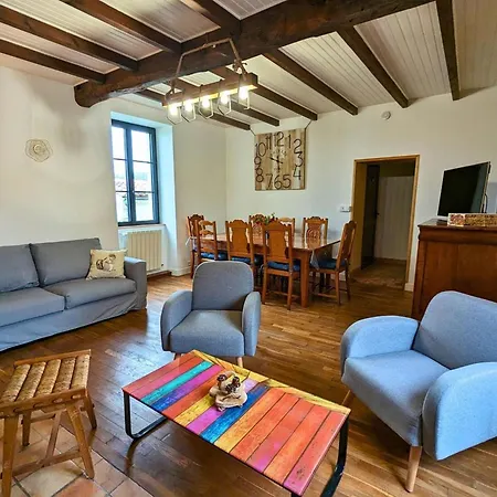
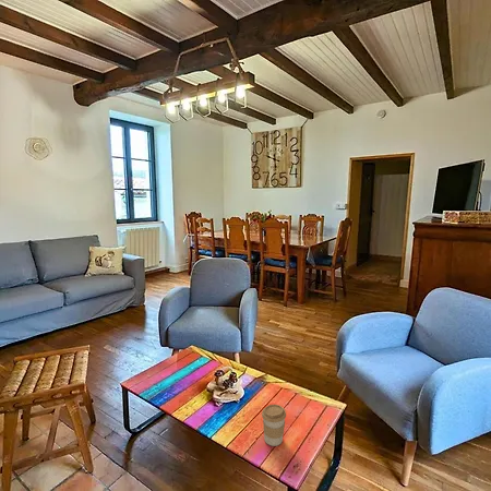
+ coffee cup [261,404,287,447]
